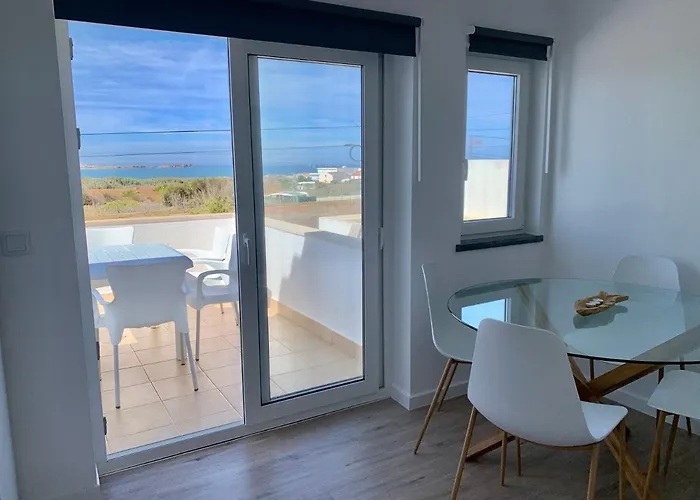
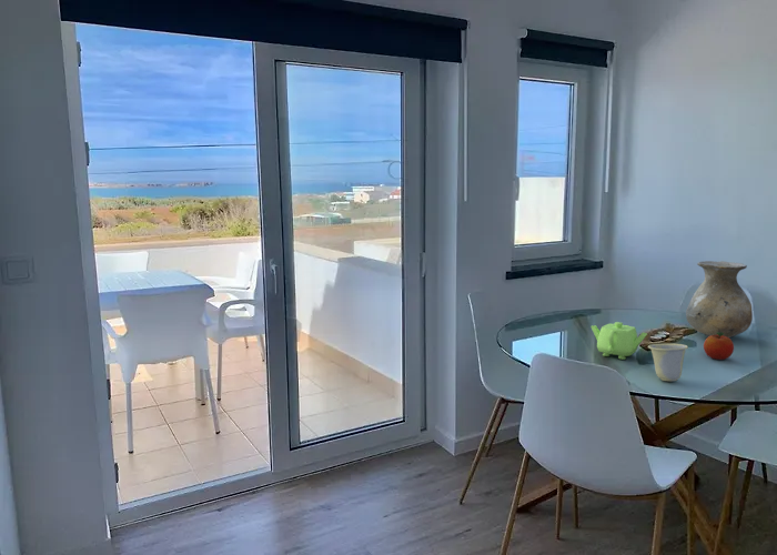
+ teapot [589,321,648,361]
+ fruit [703,332,735,361]
+ vase [685,260,754,339]
+ cup [647,343,689,382]
